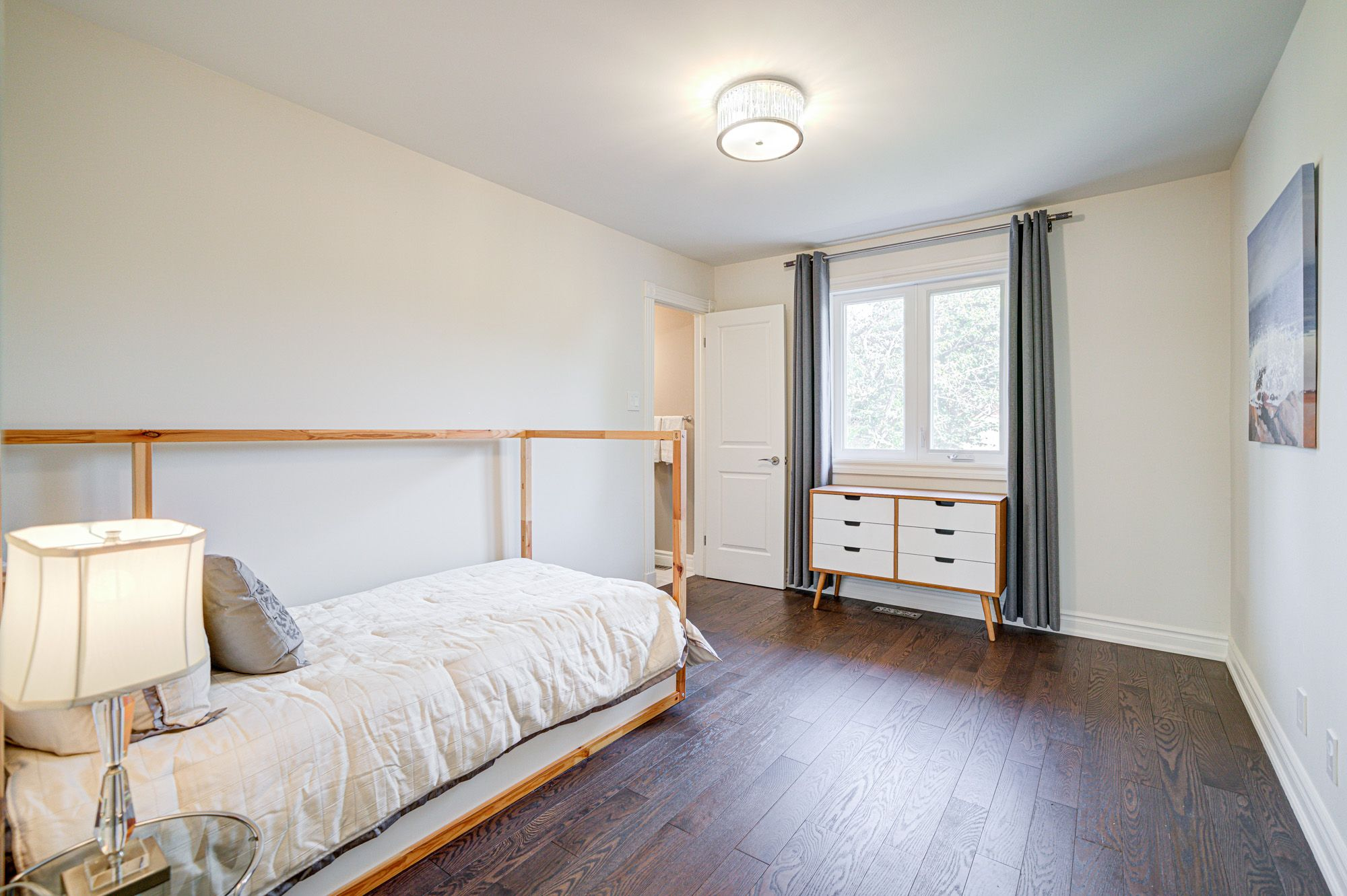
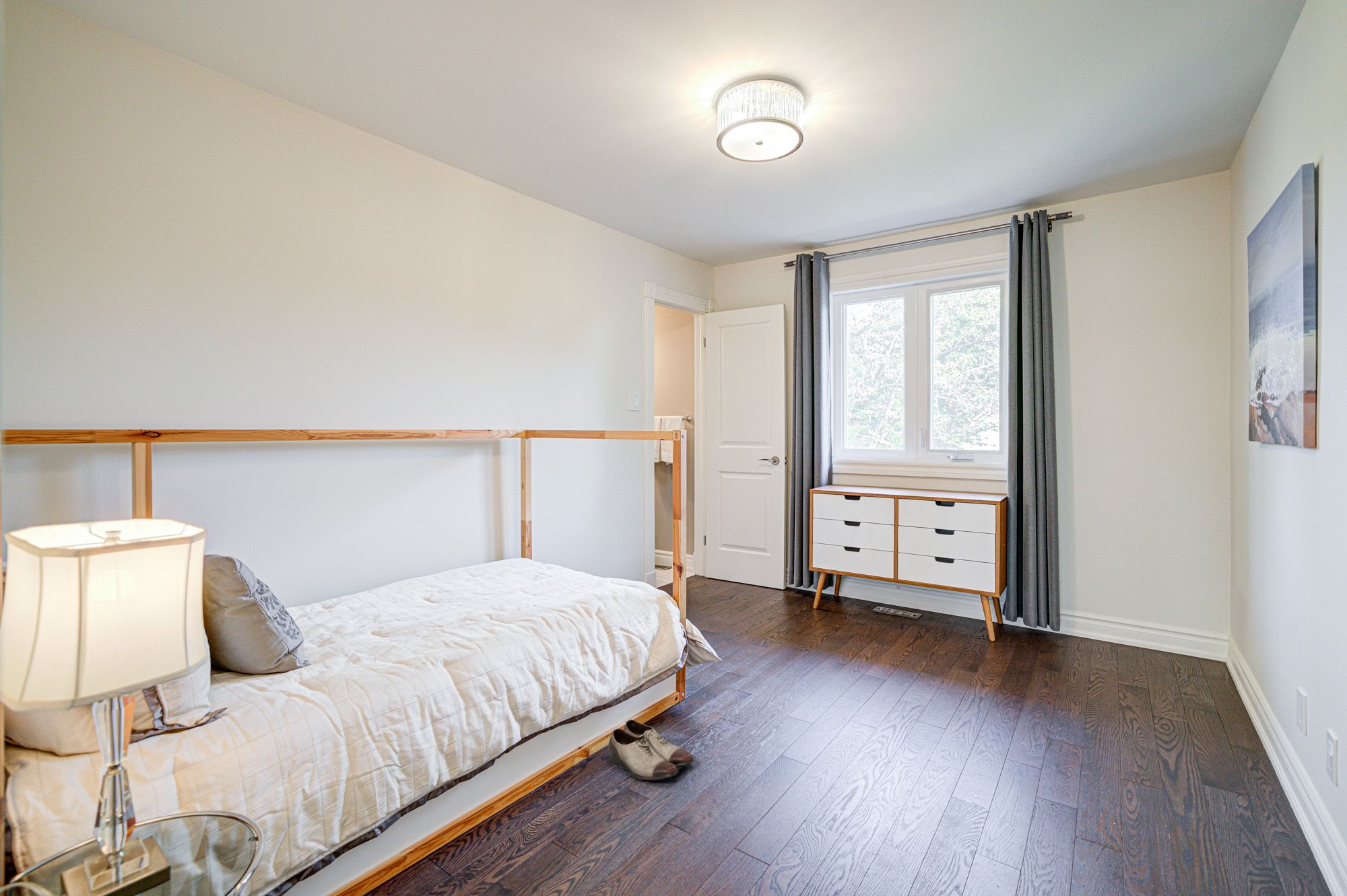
+ shoe [607,719,694,781]
